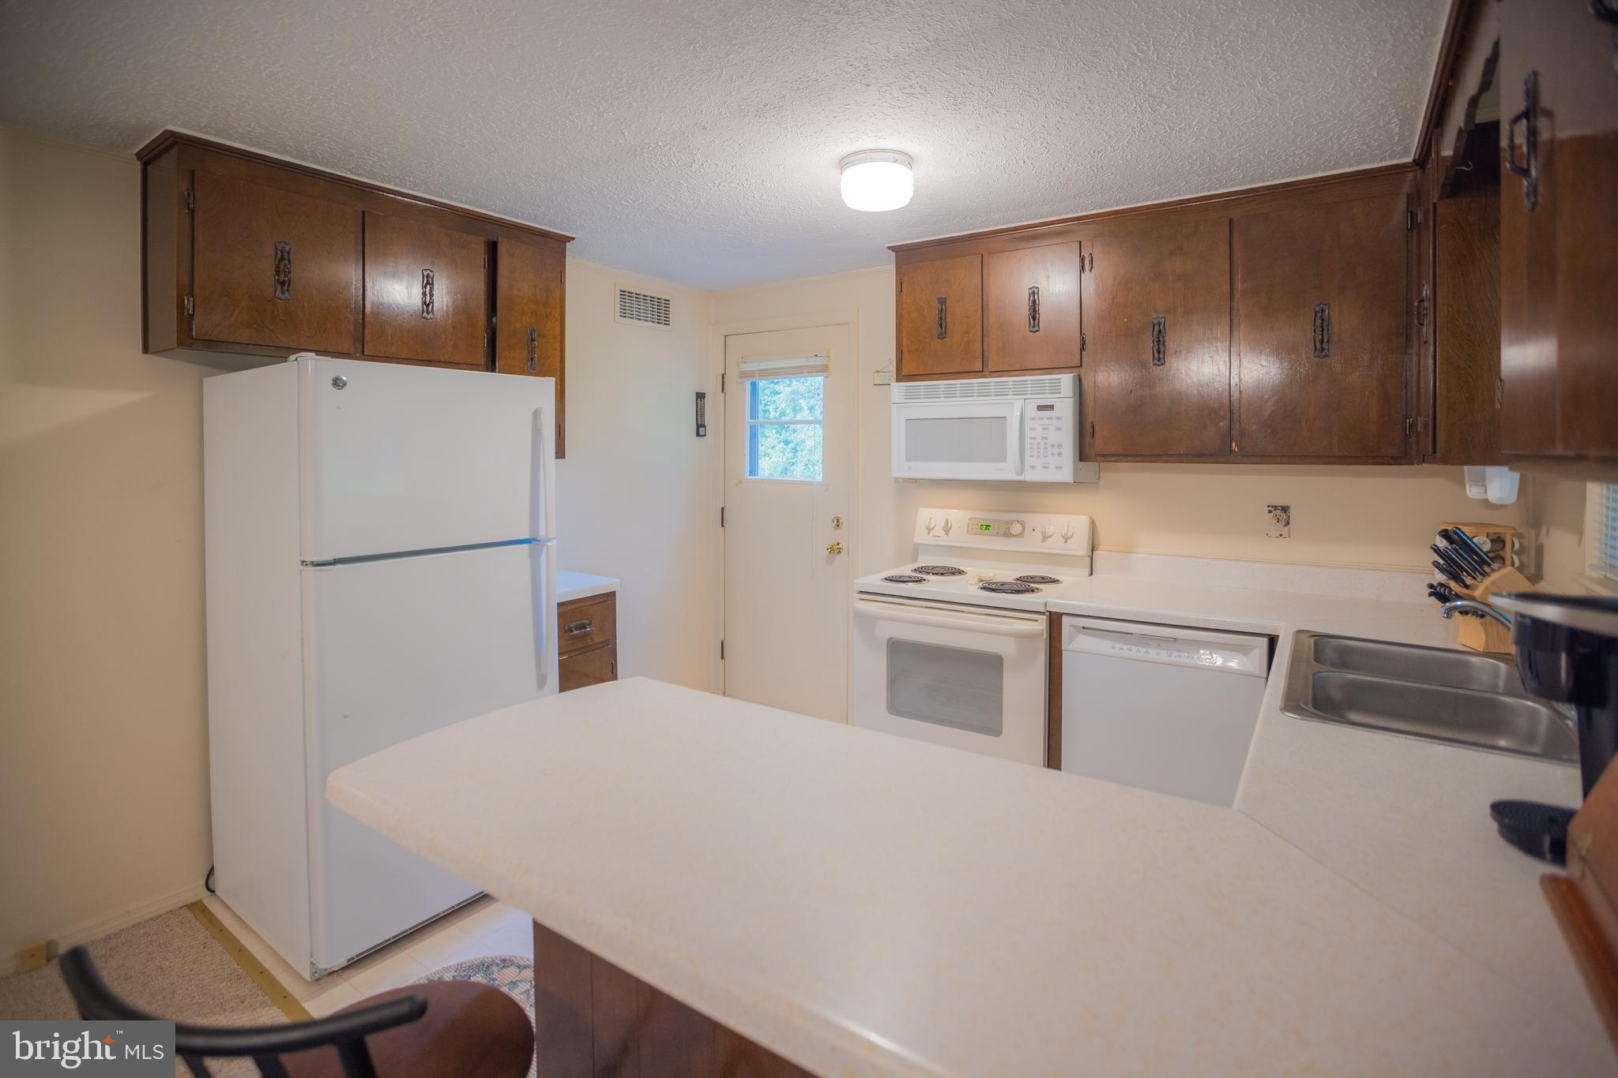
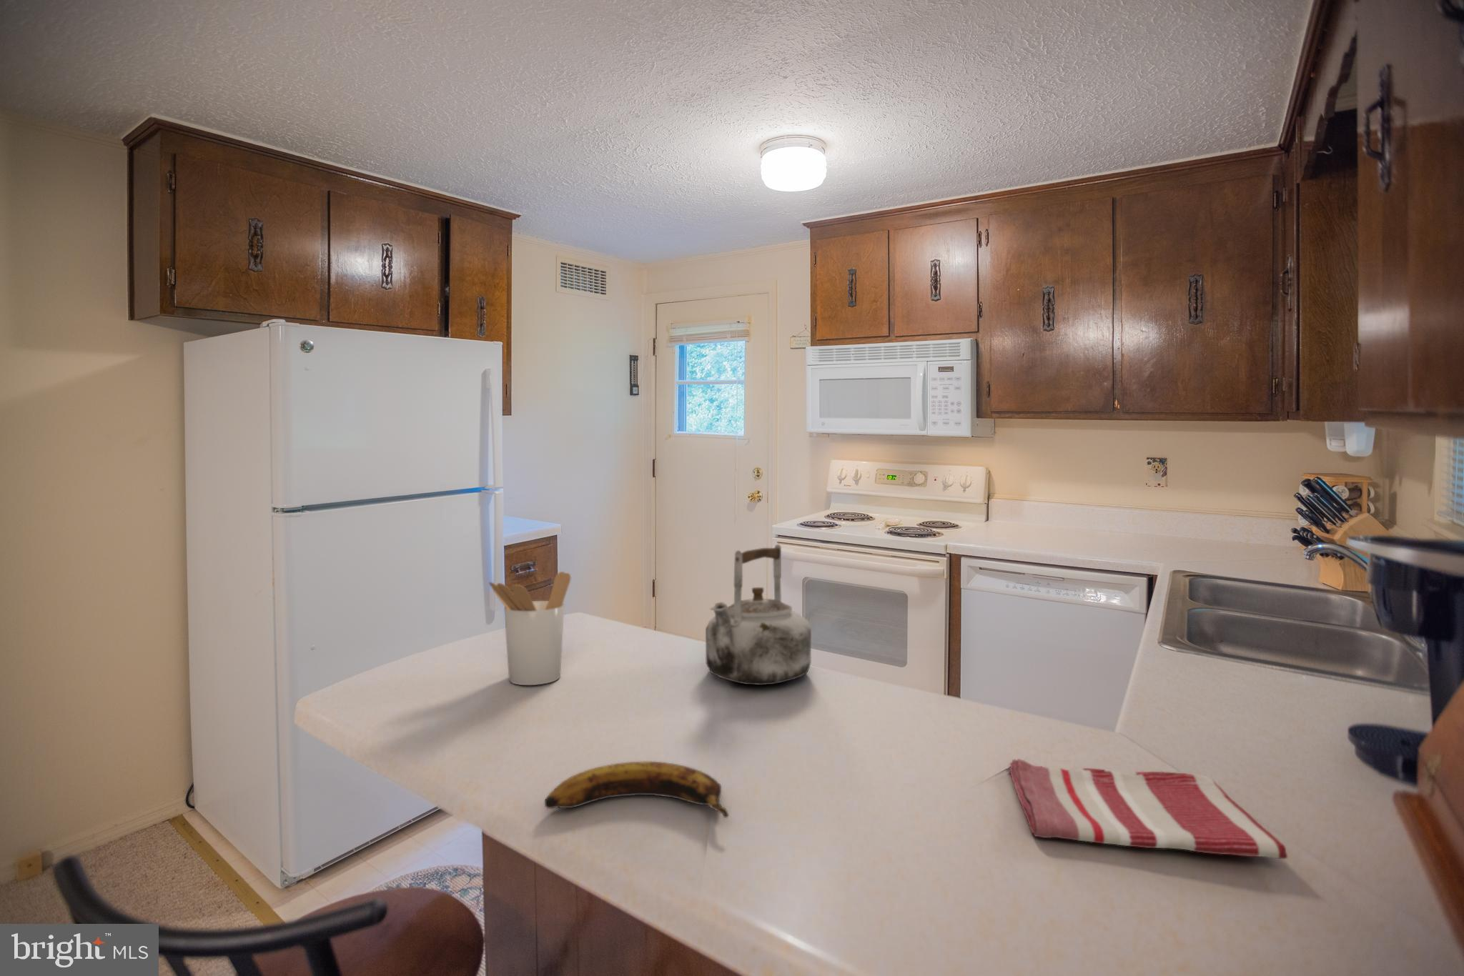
+ dish towel [1010,758,1289,859]
+ kettle [705,544,812,686]
+ utensil holder [488,571,571,686]
+ banana [544,761,729,819]
